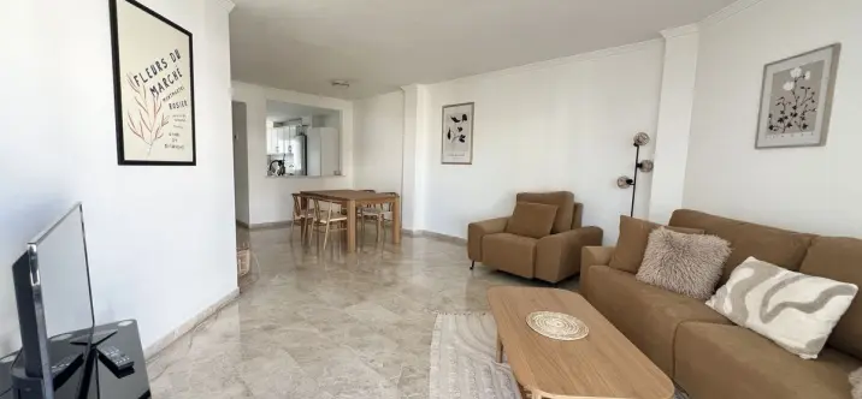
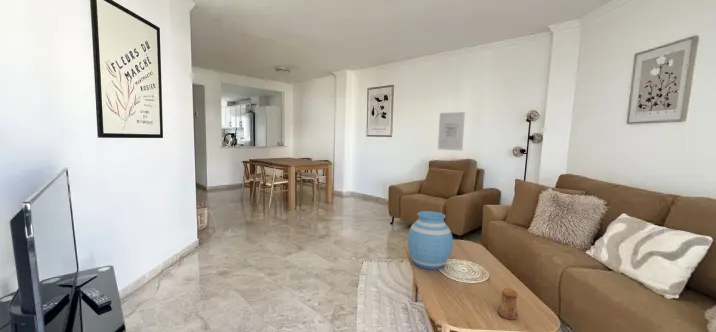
+ vase [407,210,454,271]
+ wall art [437,111,466,152]
+ cup [497,287,519,321]
